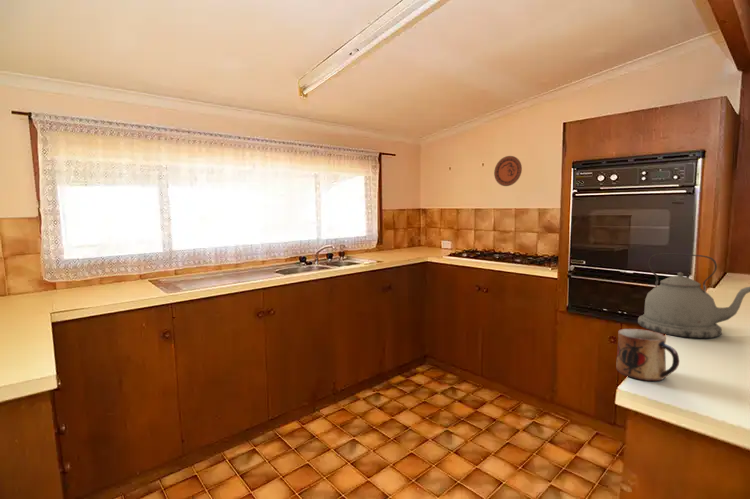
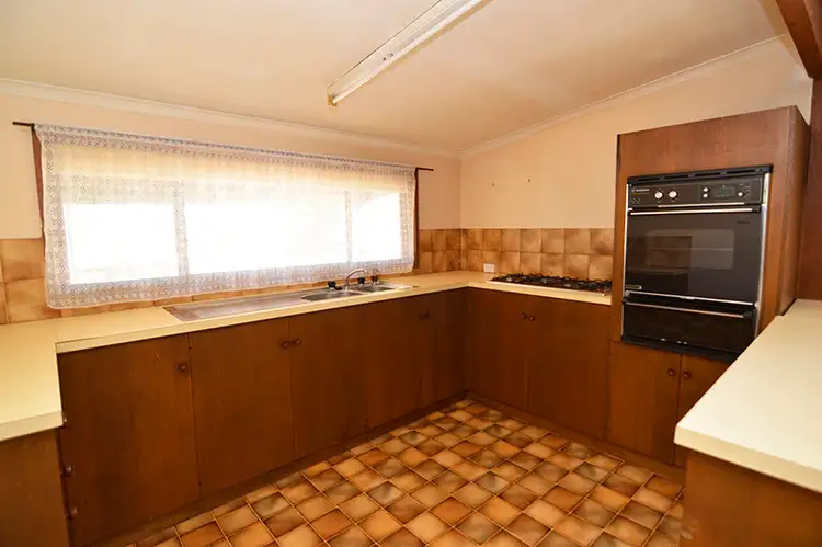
- kettle [637,252,750,339]
- decorative plate [493,155,523,187]
- mug [615,328,680,382]
